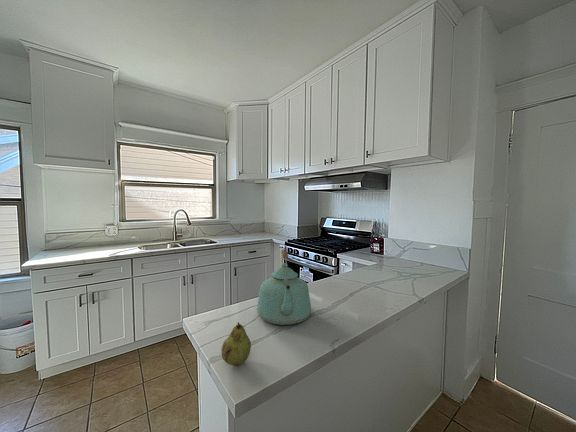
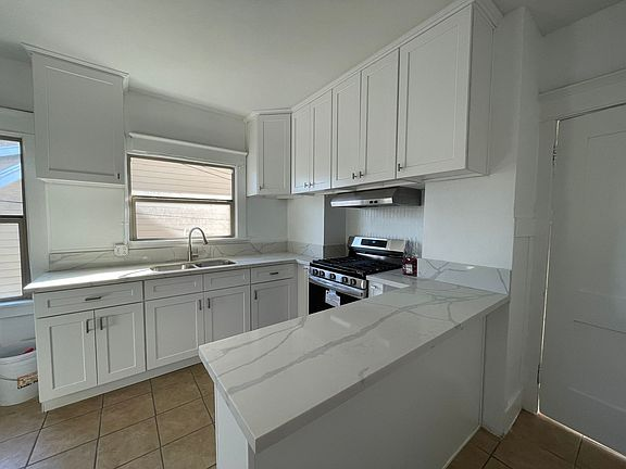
- fruit [220,321,252,366]
- kettle [256,249,312,326]
